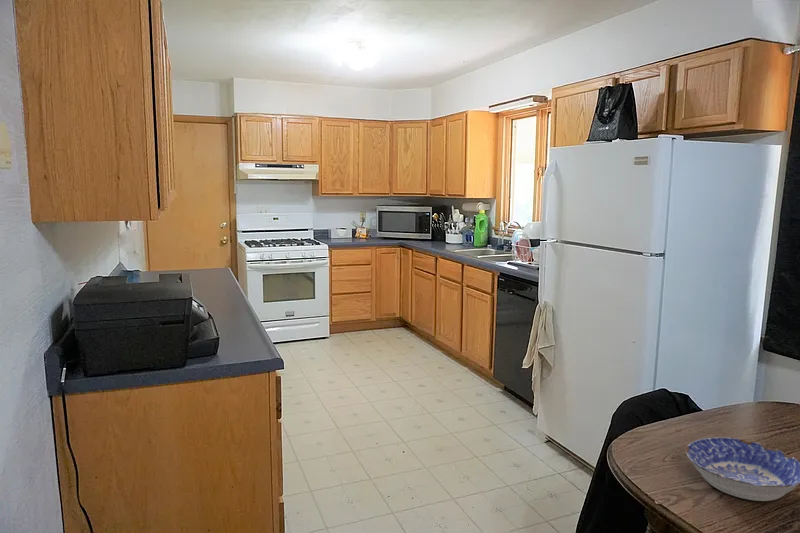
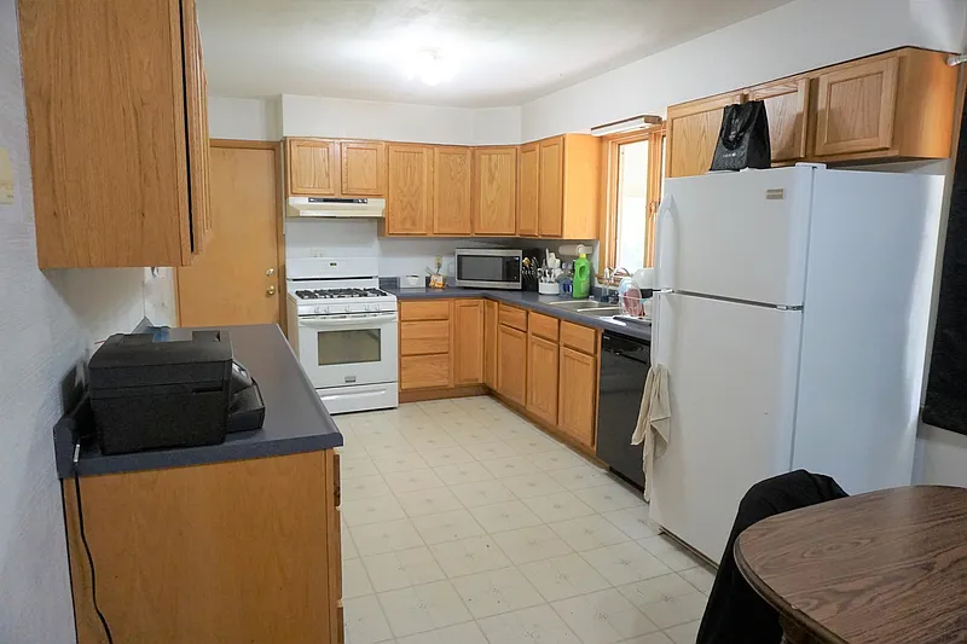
- bowl [685,436,800,502]
